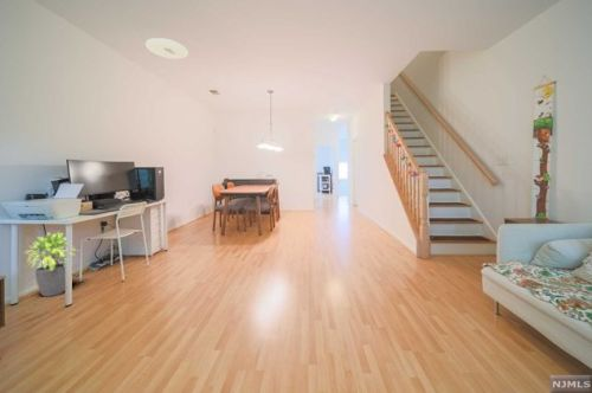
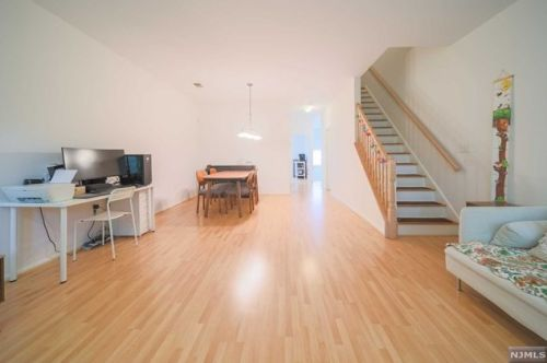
- potted plant [25,231,79,297]
- ceiling light [144,37,189,60]
